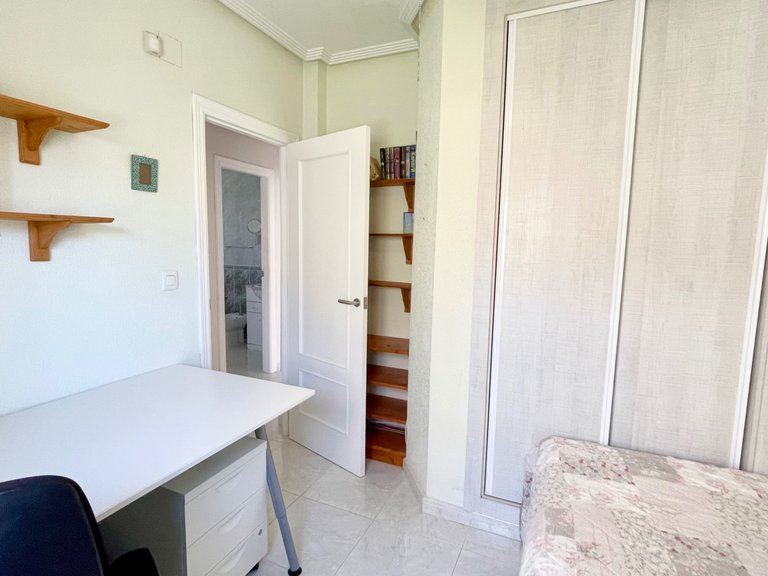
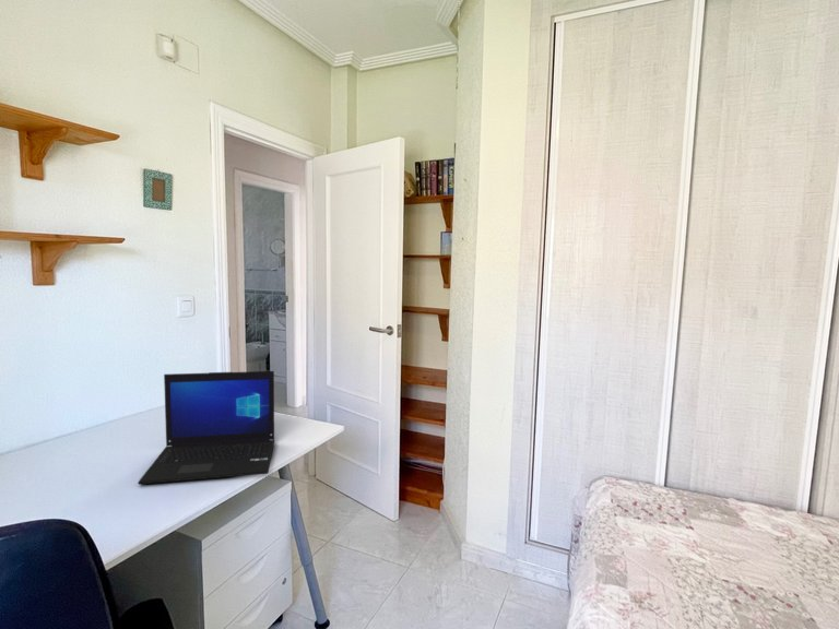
+ laptop [137,370,275,485]
